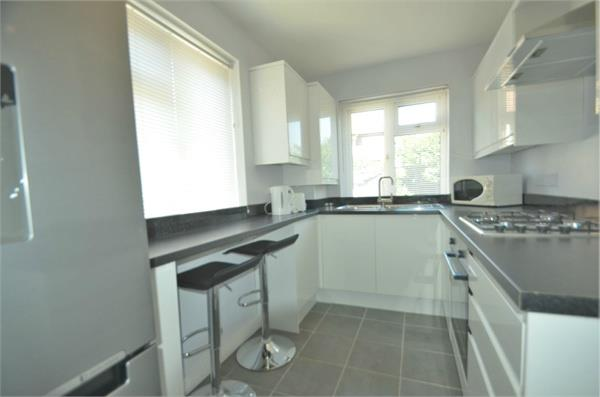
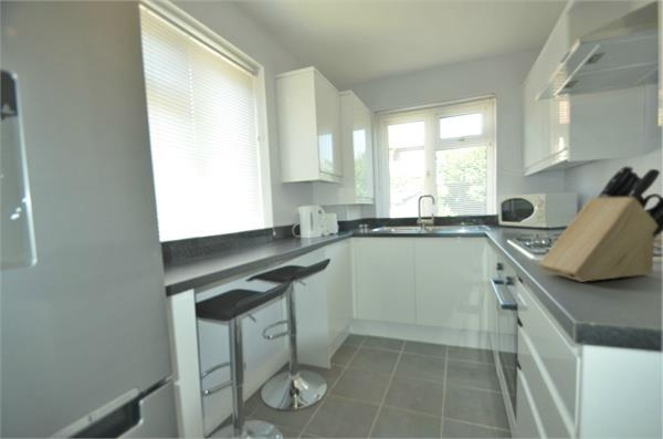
+ knife block [537,165,663,283]
